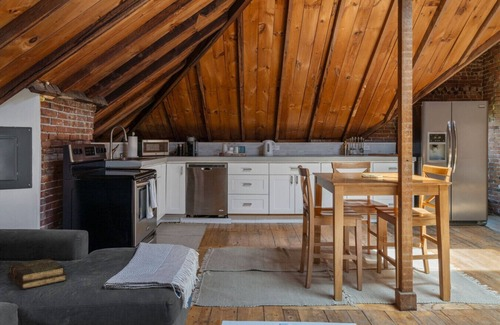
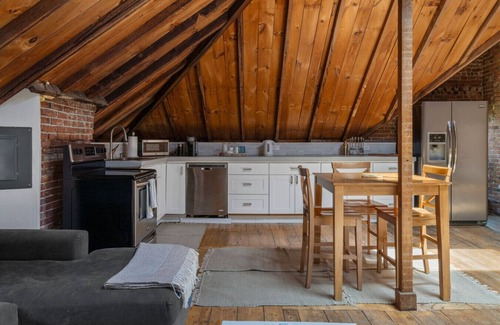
- book [6,257,67,290]
